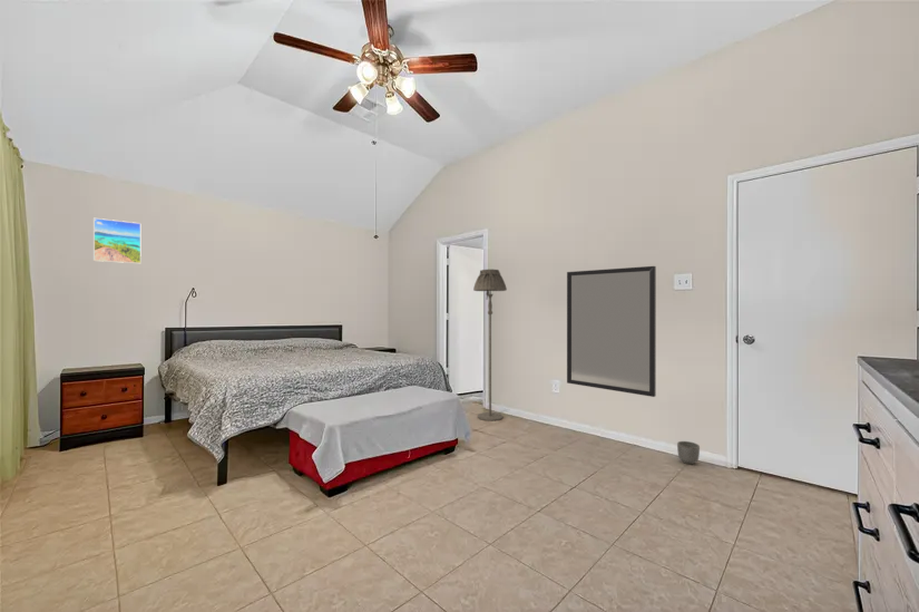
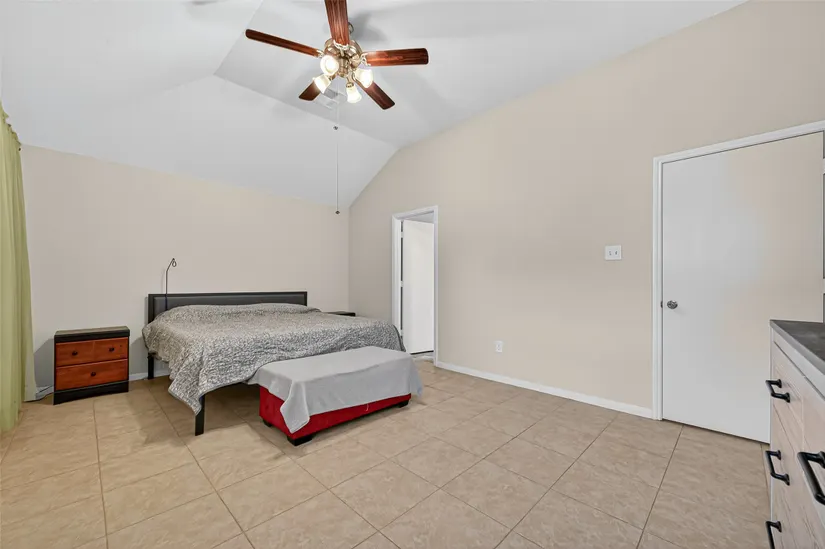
- planter [676,440,701,466]
- home mirror [566,265,657,398]
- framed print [92,217,143,264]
- floor lamp [472,269,508,422]
